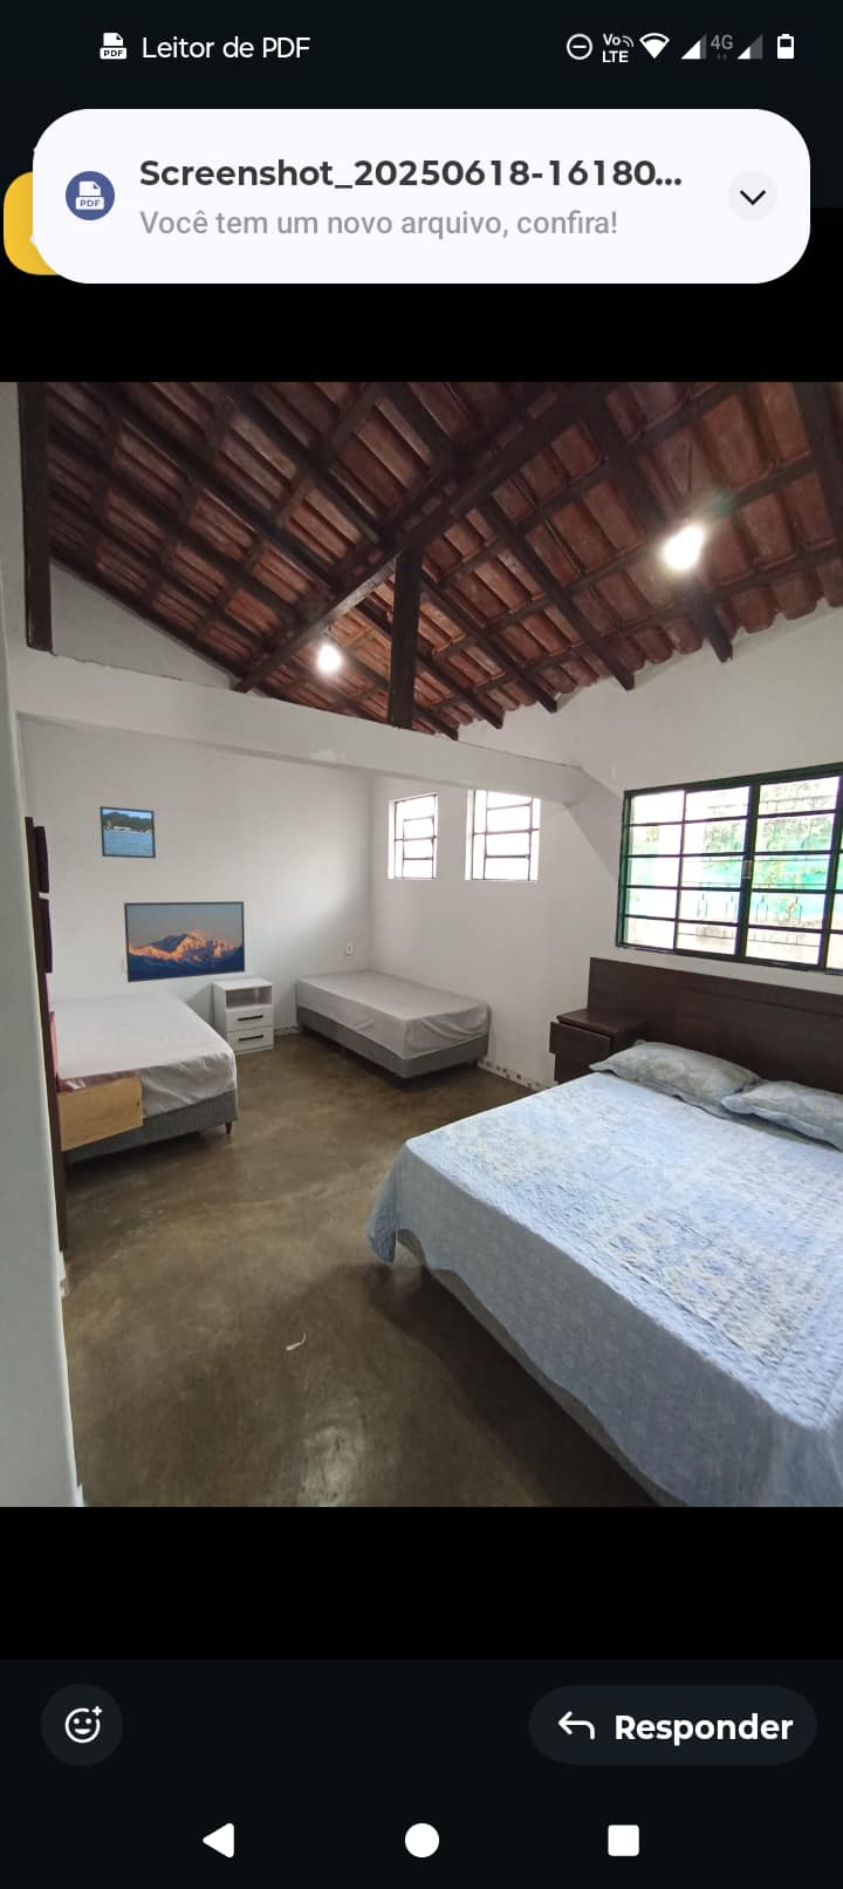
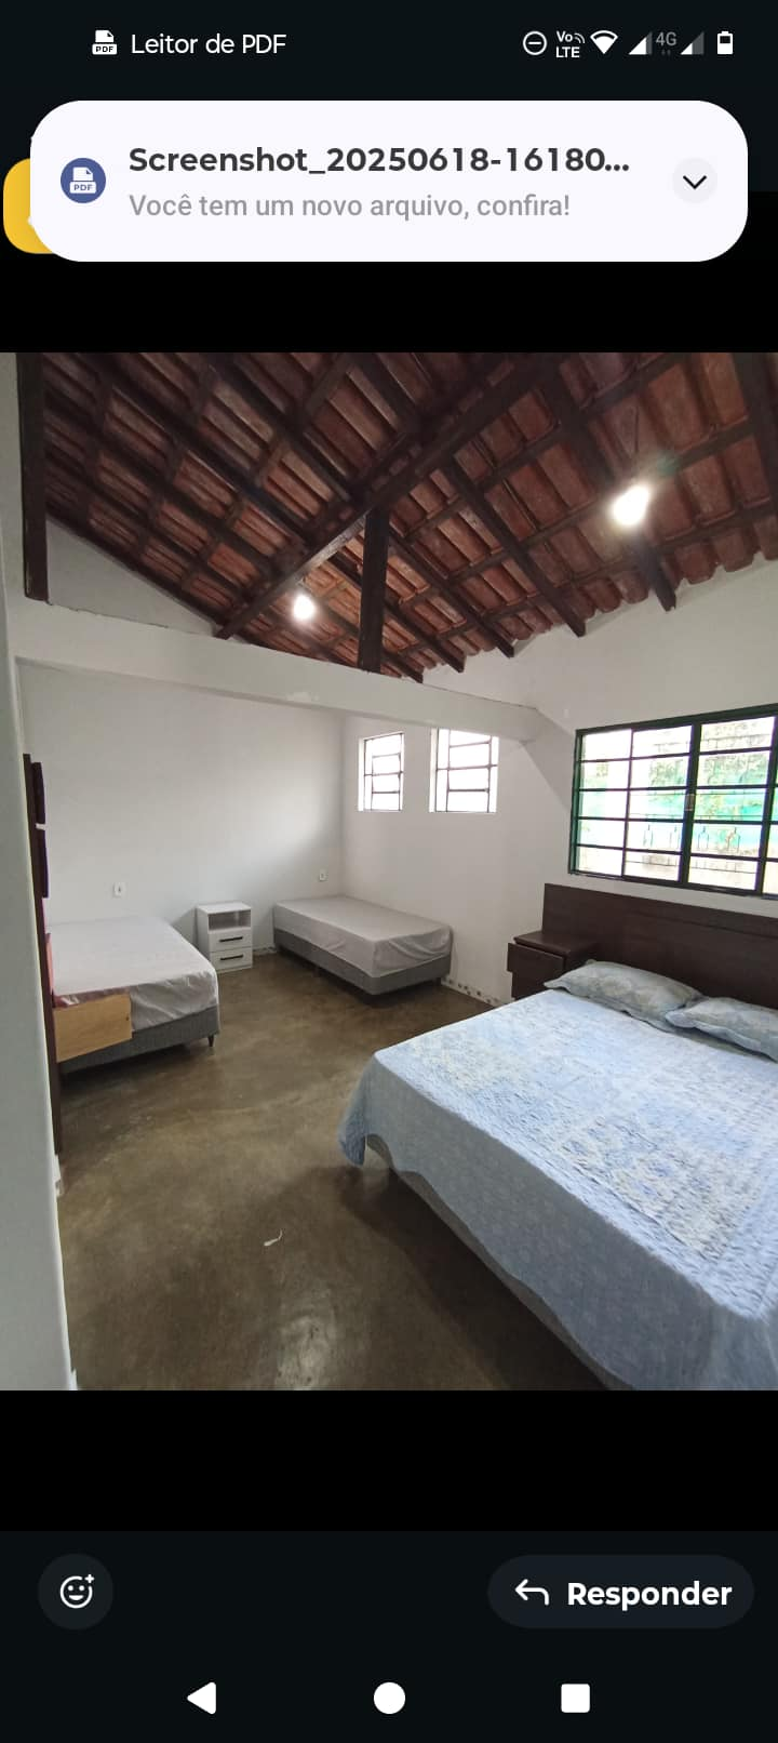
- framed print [123,900,246,983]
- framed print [99,805,157,859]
